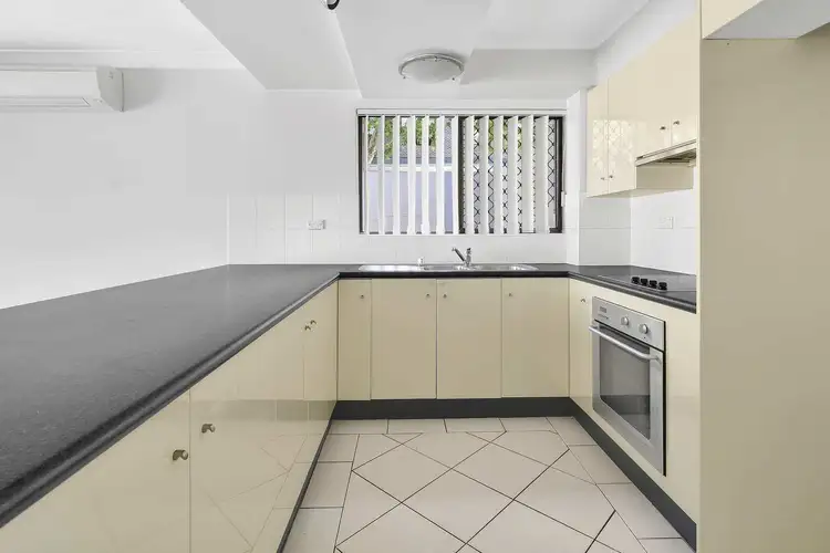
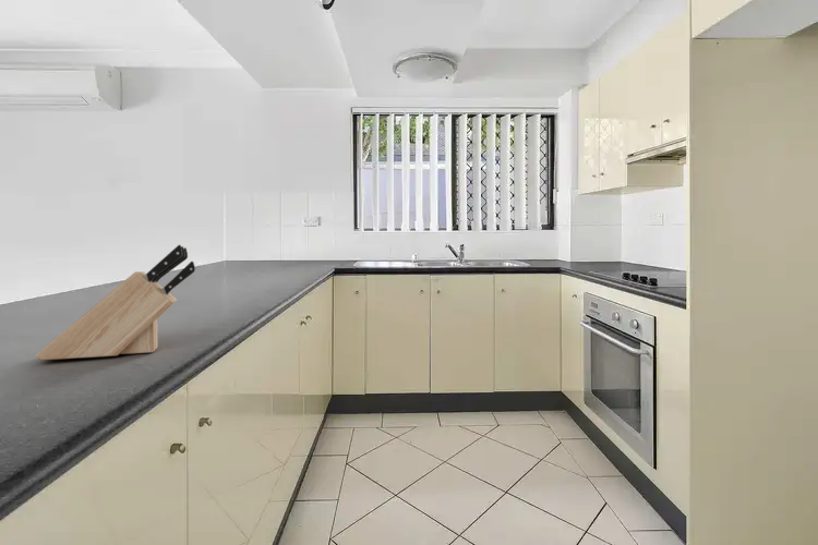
+ knife block [35,244,196,361]
